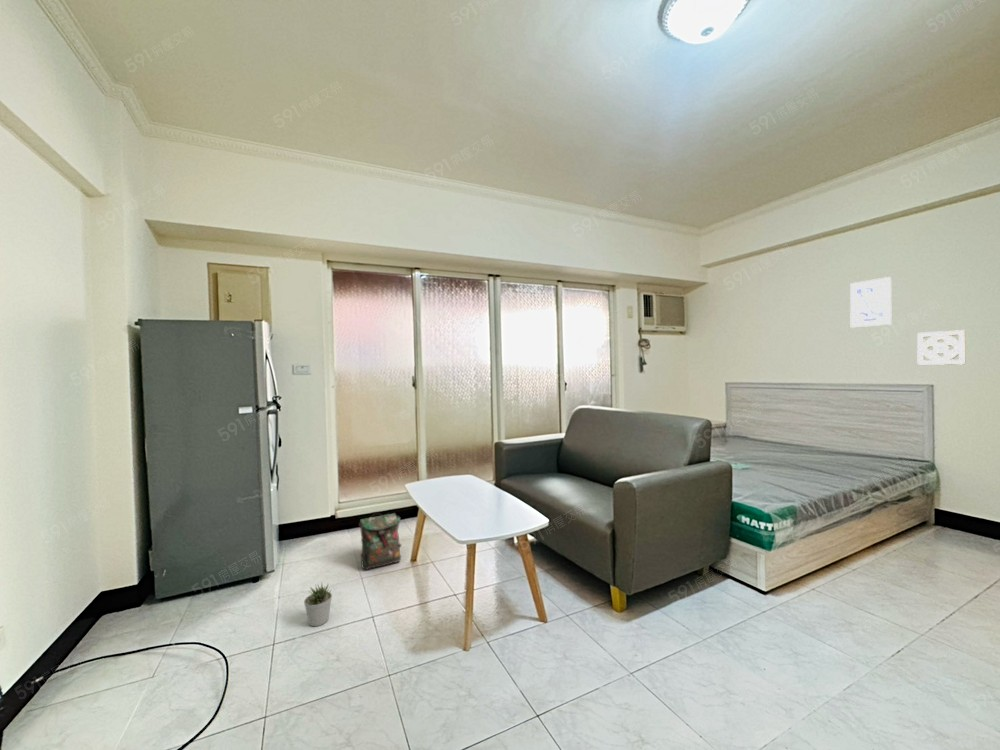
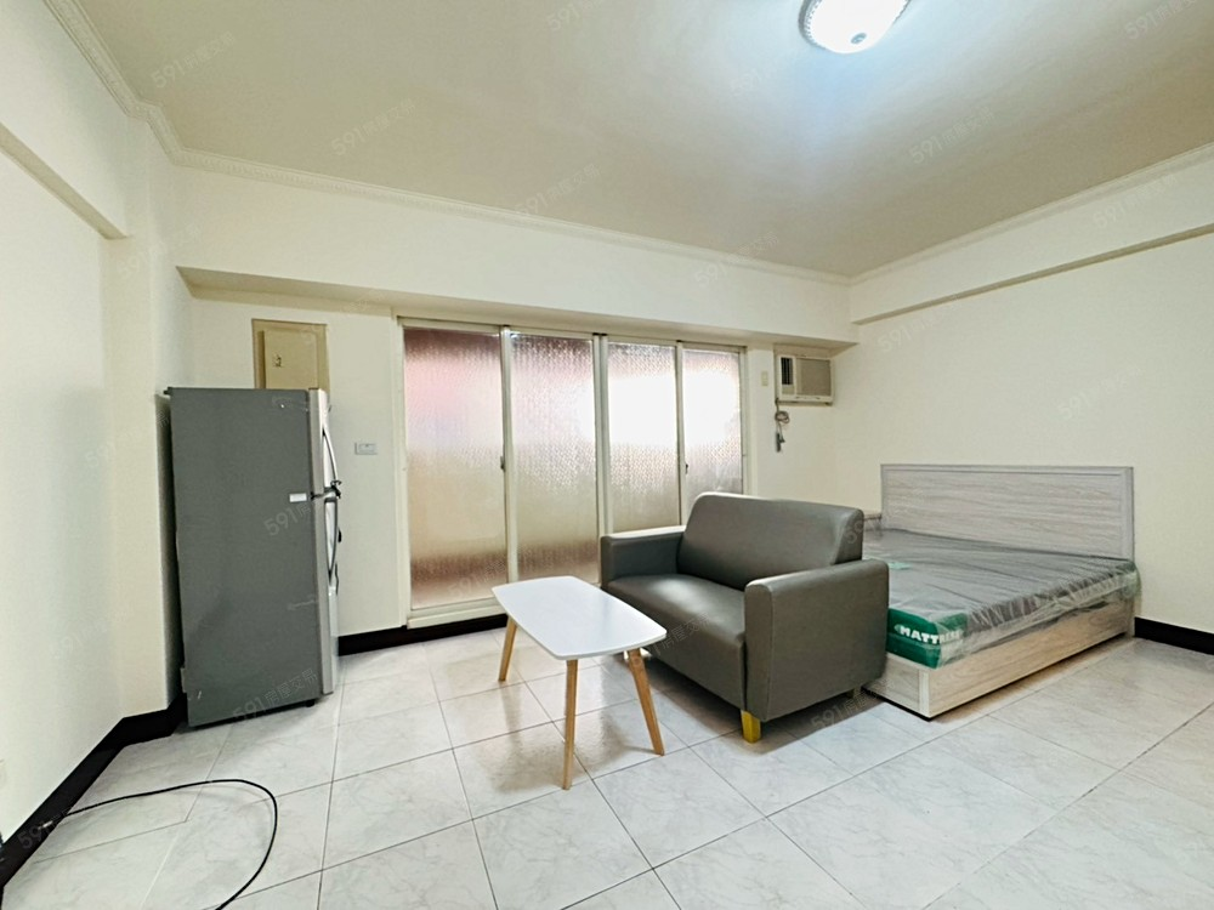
- wall ornament [916,329,967,366]
- wall art [849,276,892,329]
- backpack [358,511,402,571]
- potted plant [303,580,333,627]
